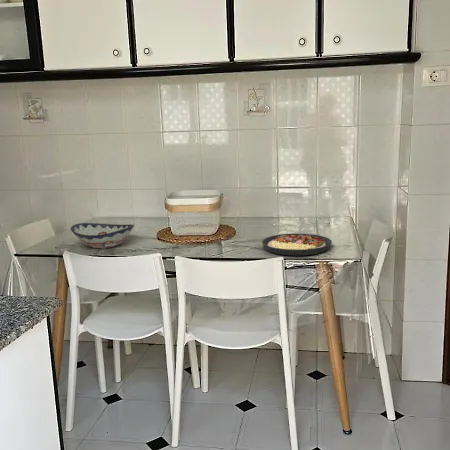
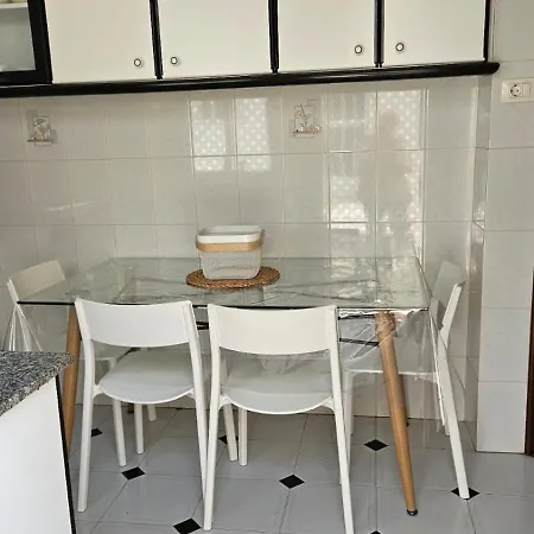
- decorative bowl [70,222,135,250]
- plate [261,233,333,256]
